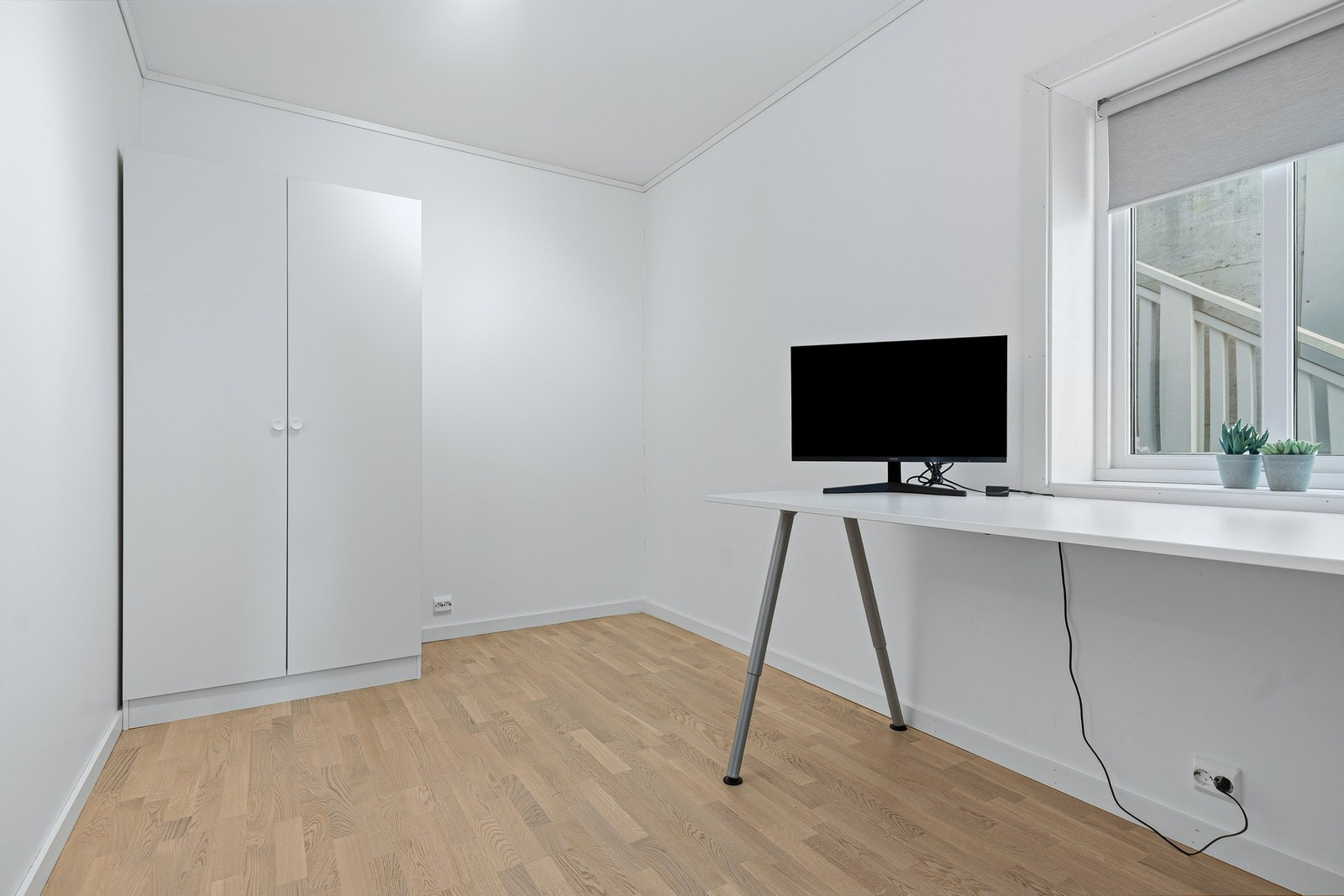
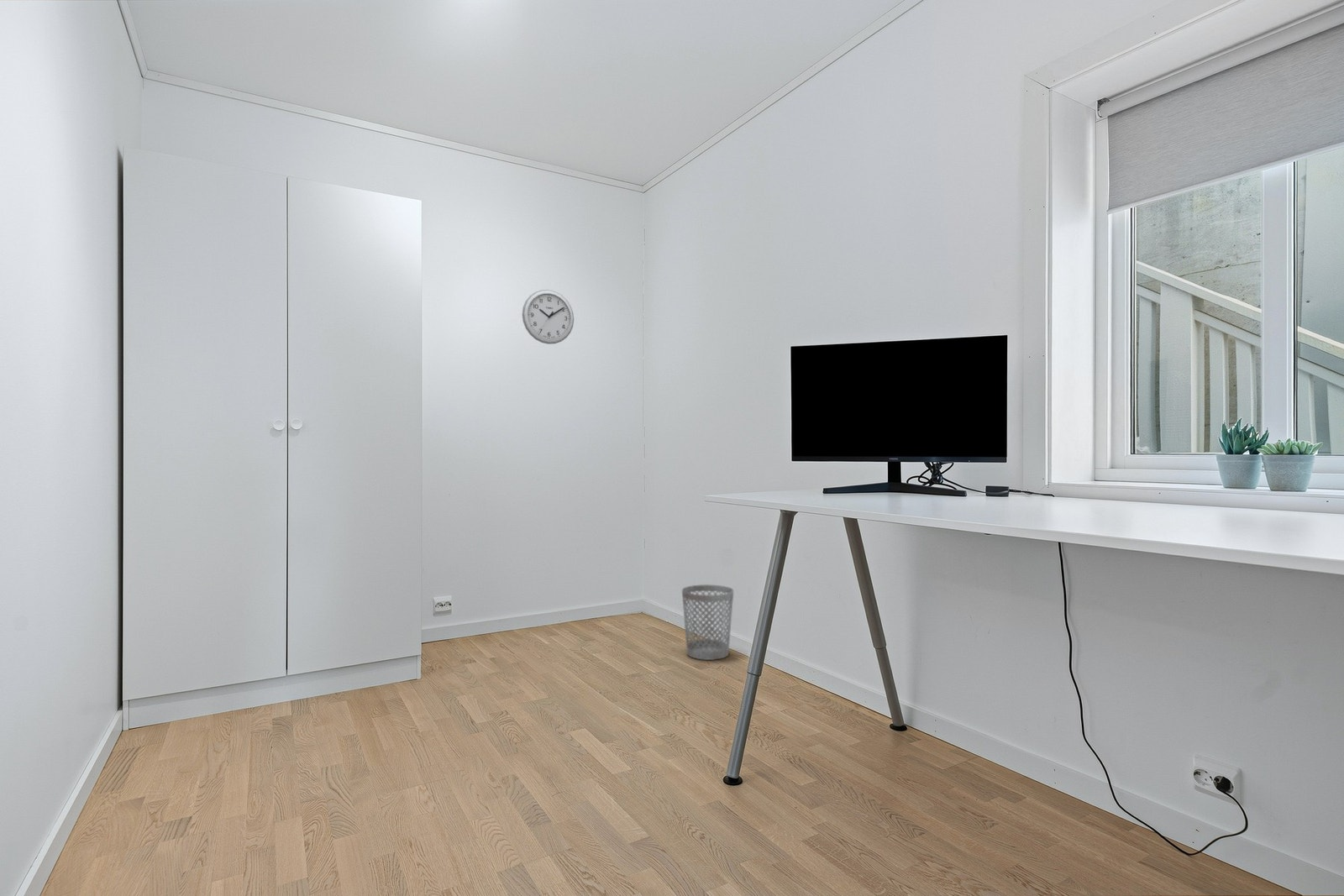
+ wall clock [522,289,575,345]
+ wastebasket [681,584,734,661]
